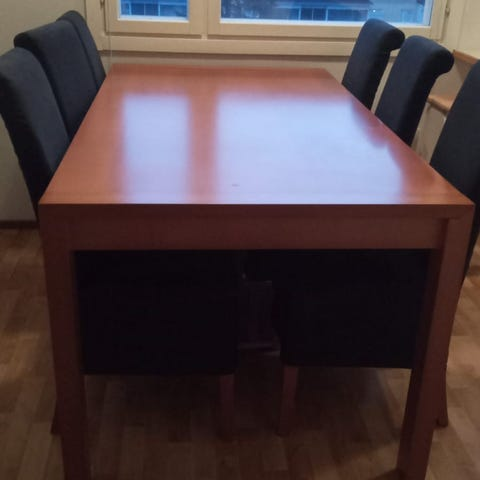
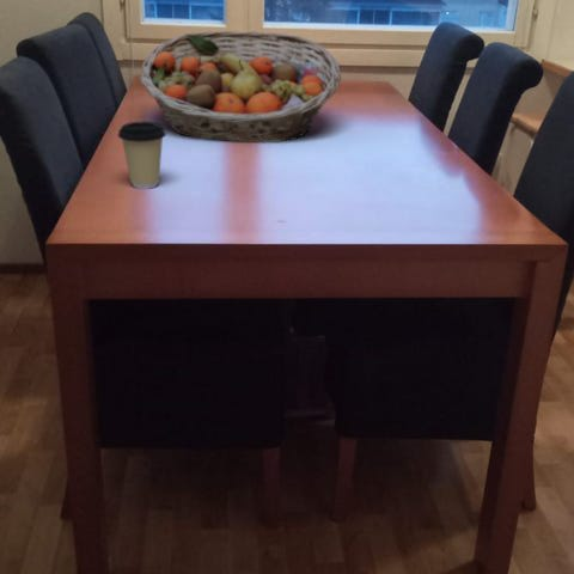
+ coffee cup [117,121,167,190]
+ fruit basket [139,30,342,144]
